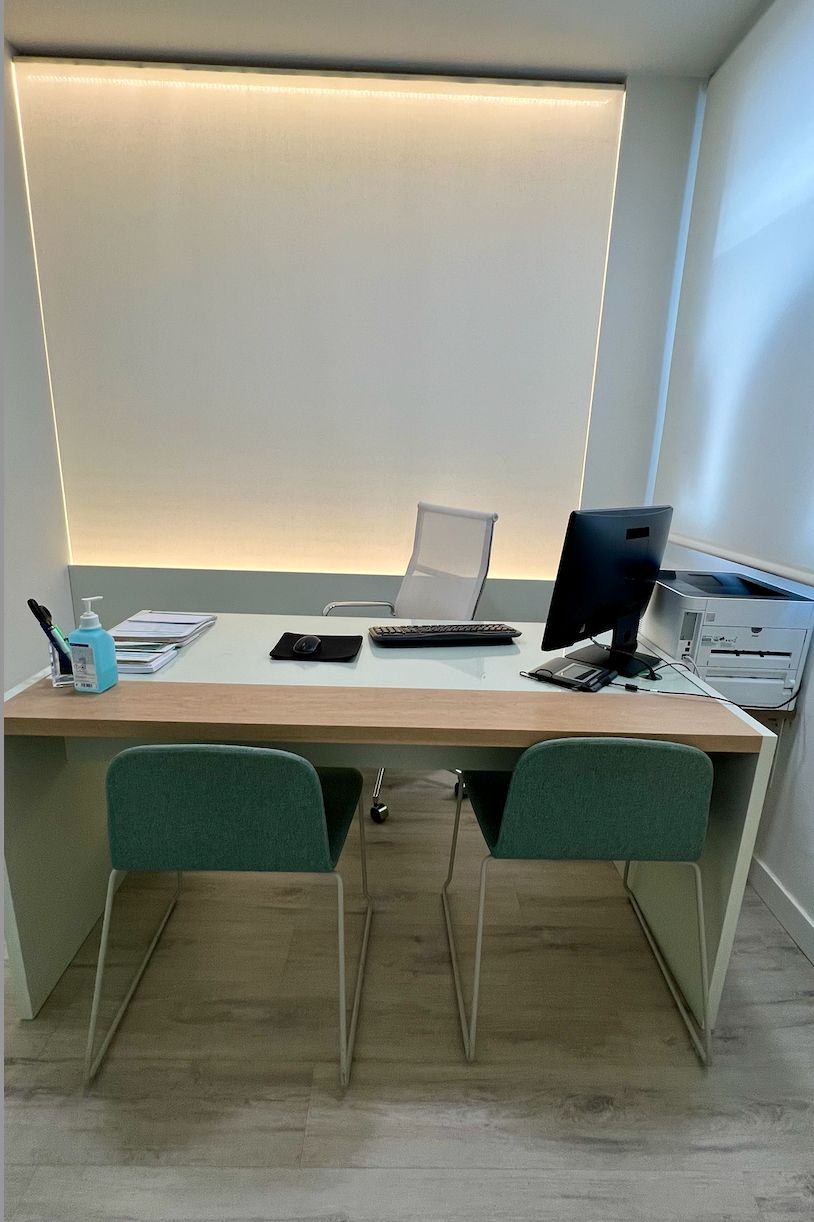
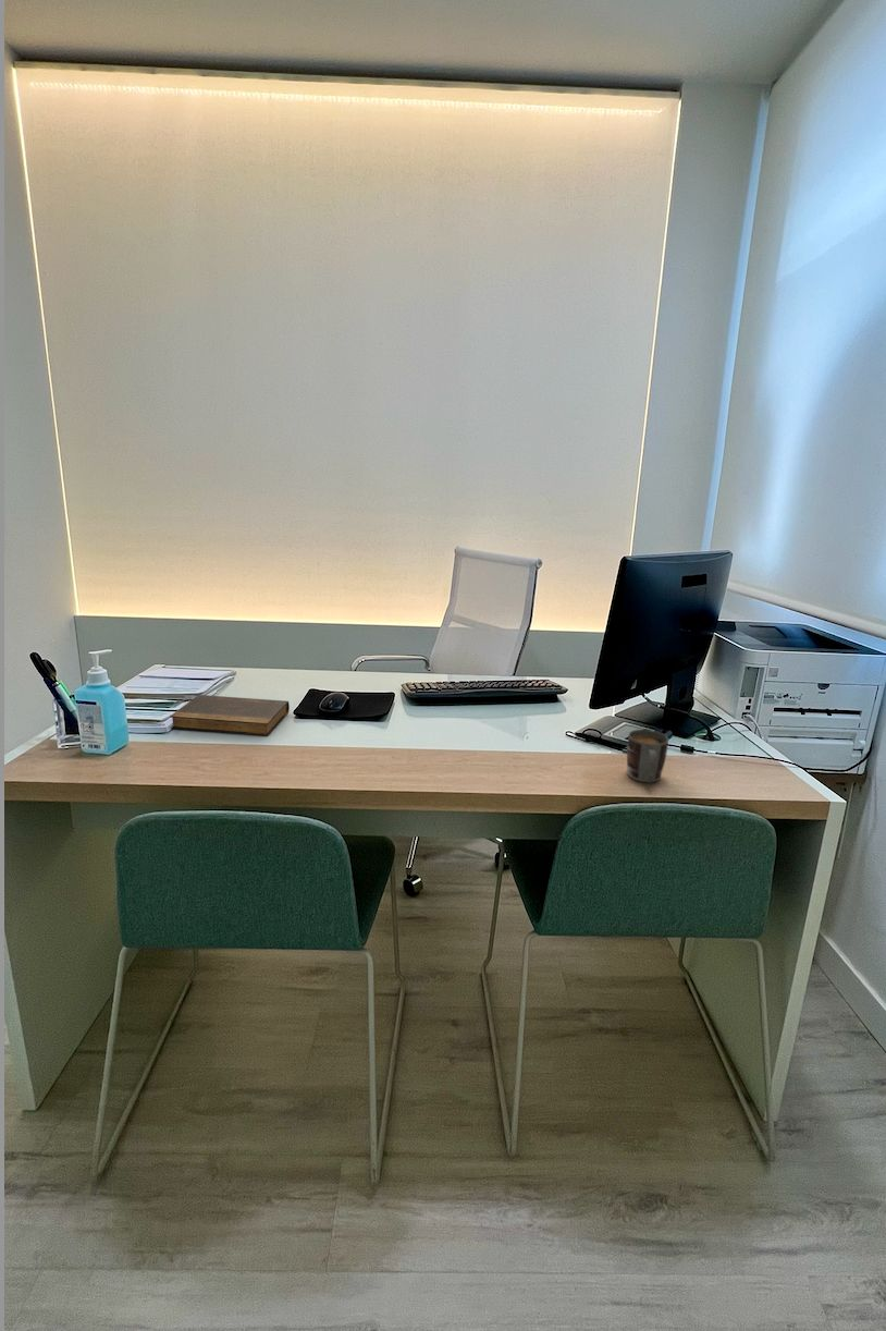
+ book [169,694,291,736]
+ mug [626,729,669,783]
